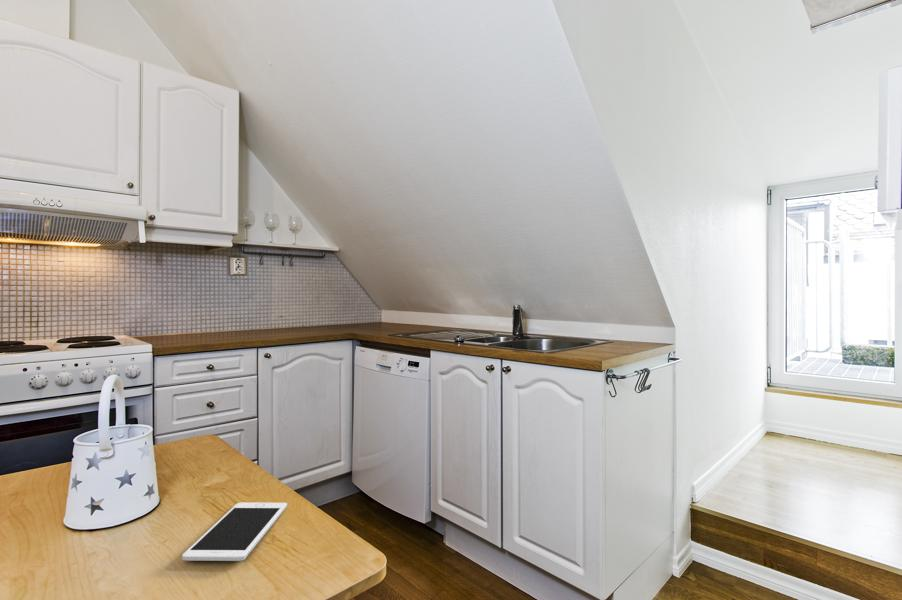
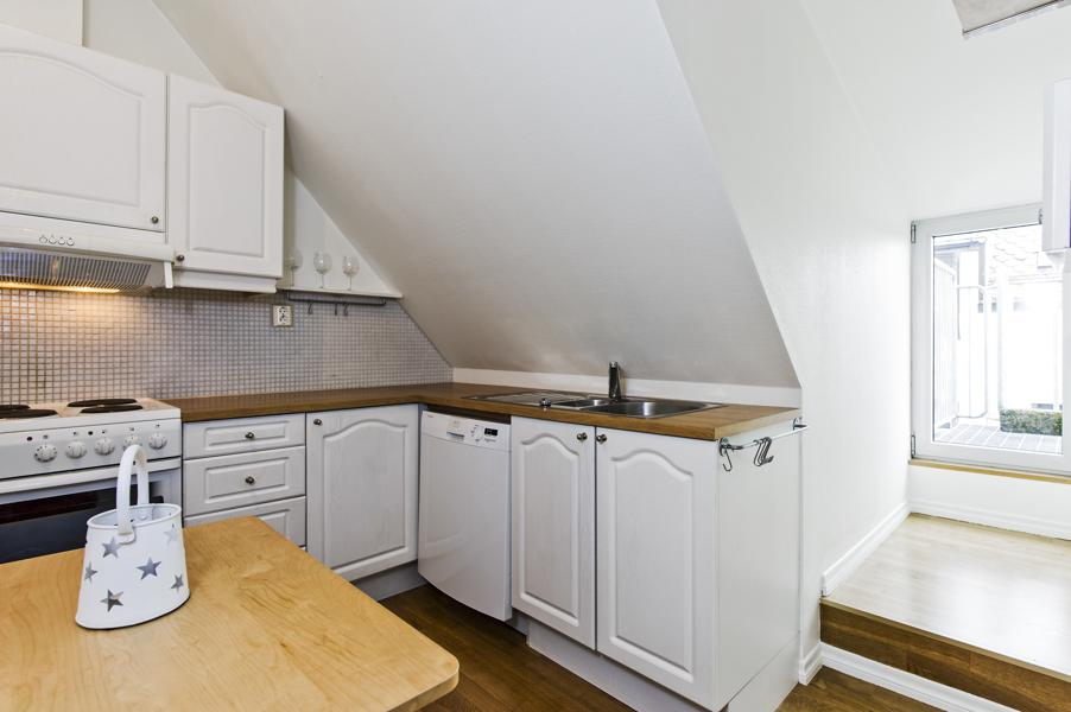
- cell phone [181,502,288,562]
